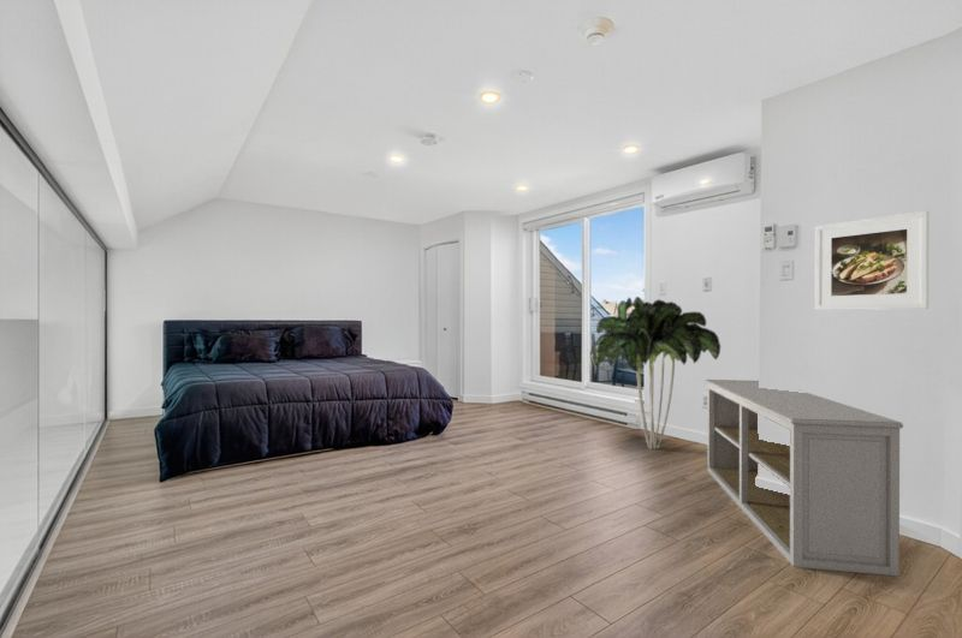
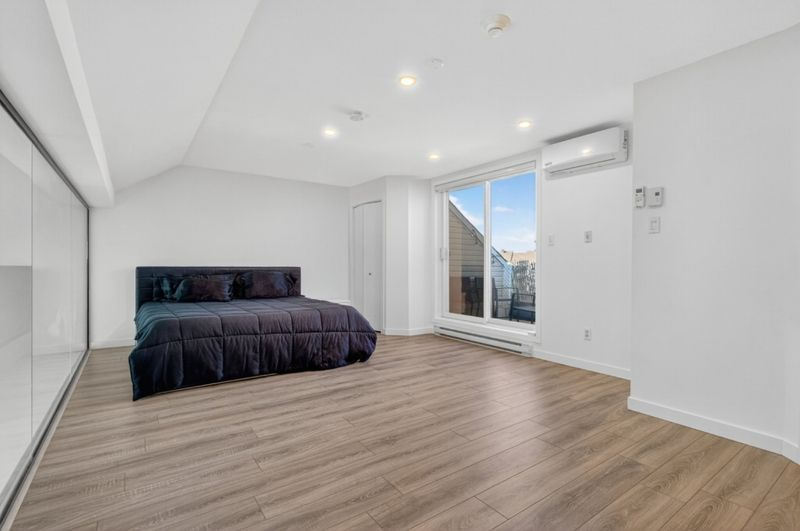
- indoor plant [589,296,721,451]
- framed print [814,209,930,311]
- storage cabinet [703,378,904,577]
